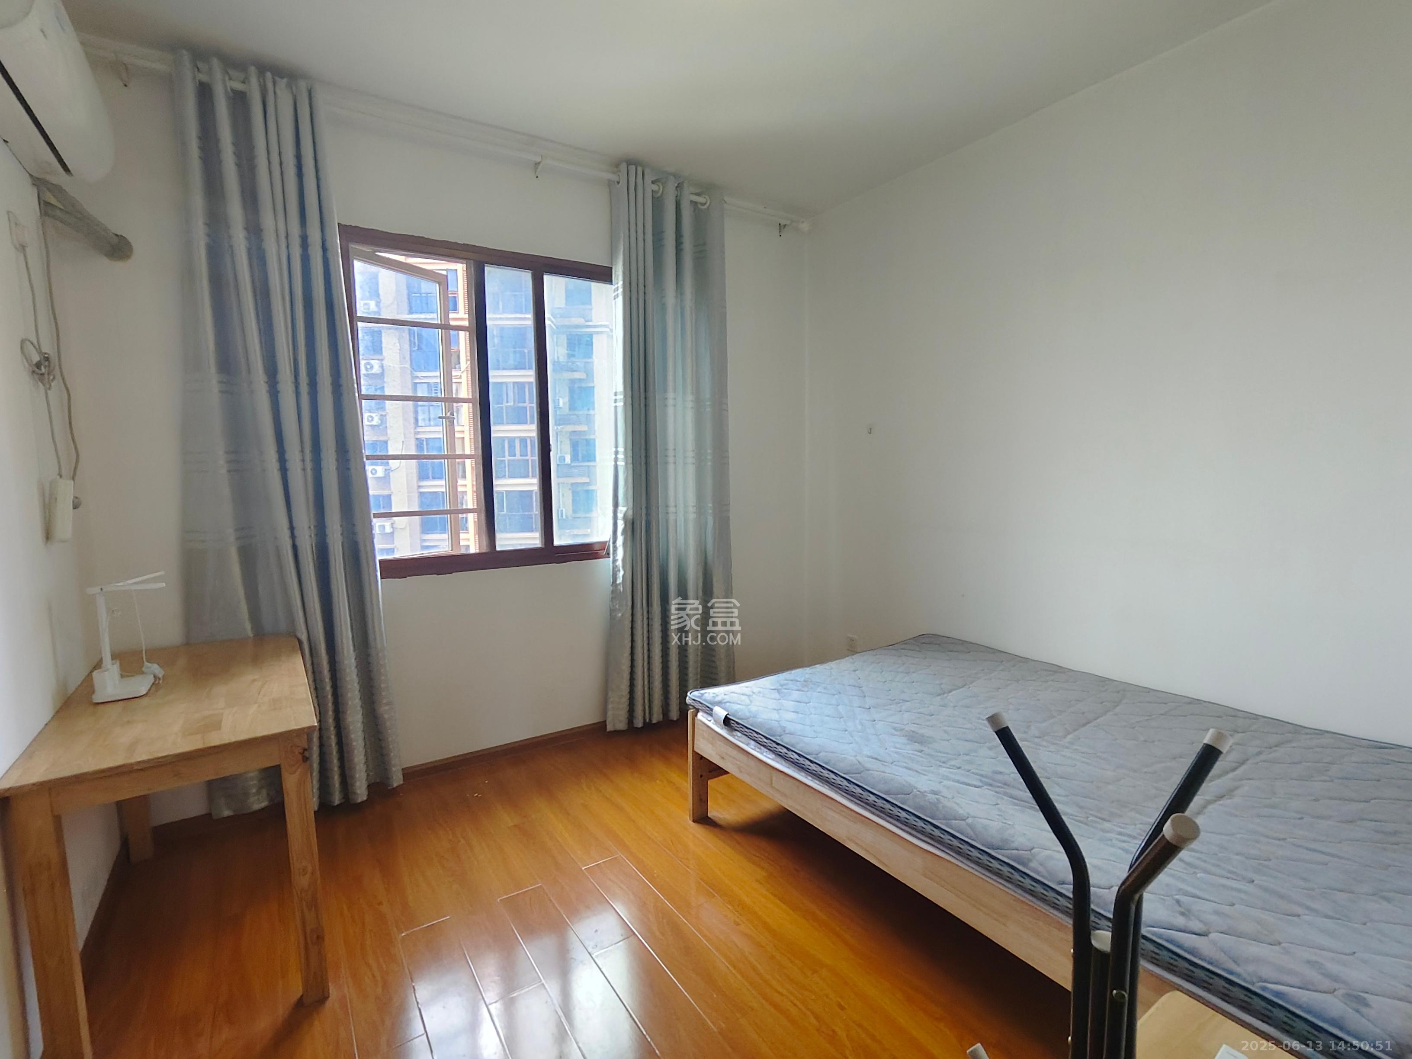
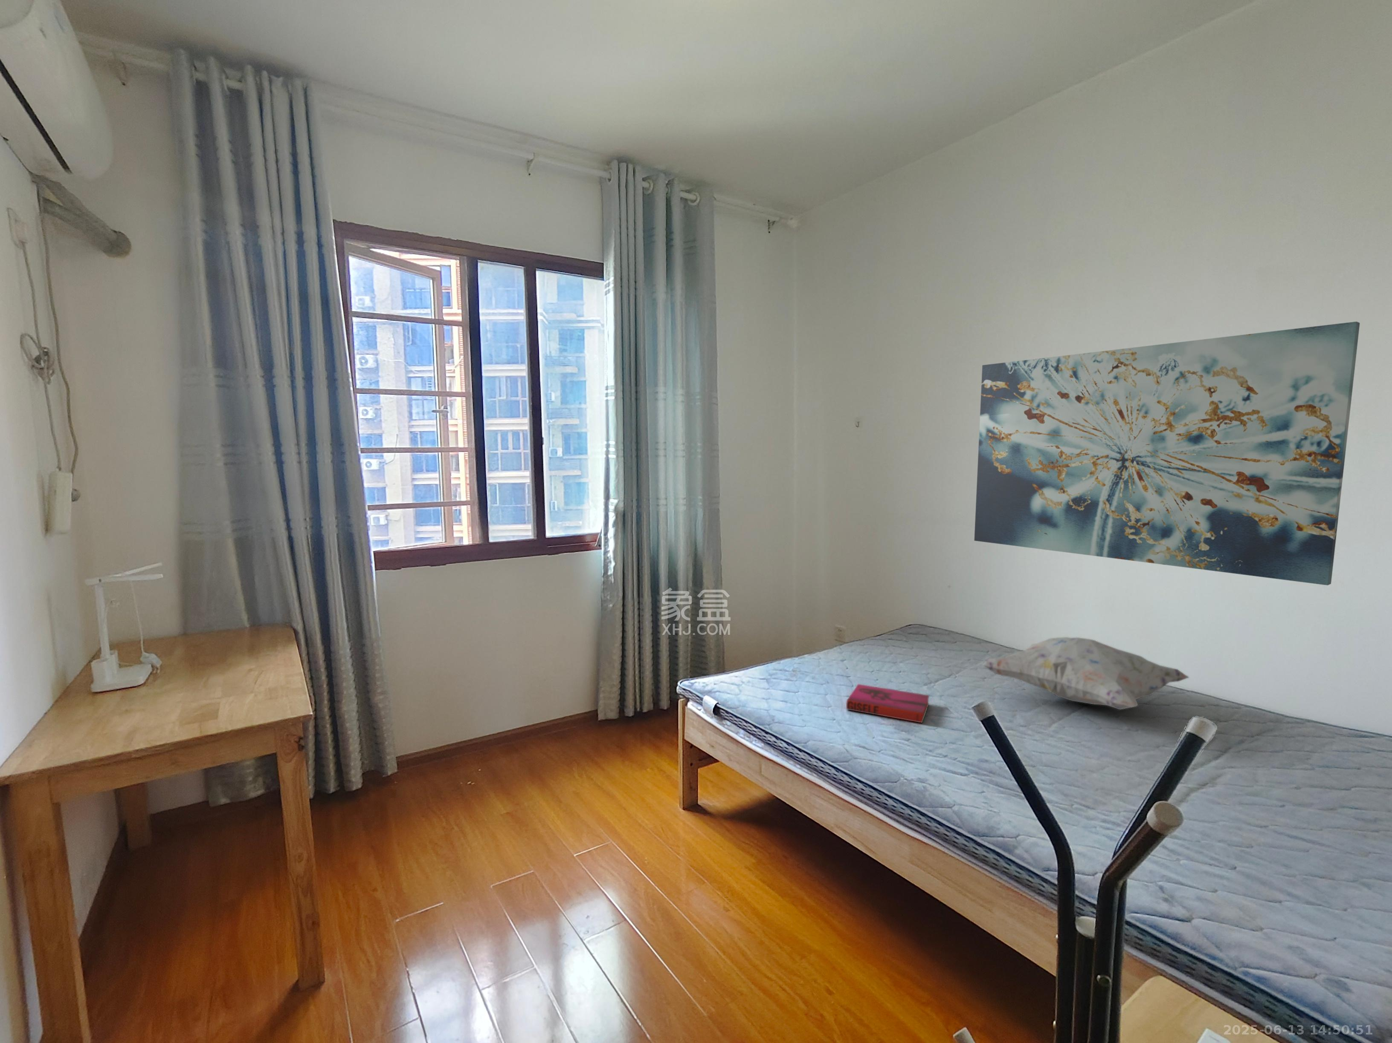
+ hardback book [846,684,929,723]
+ decorative pillow [981,637,1189,710]
+ wall art [973,321,1360,586]
